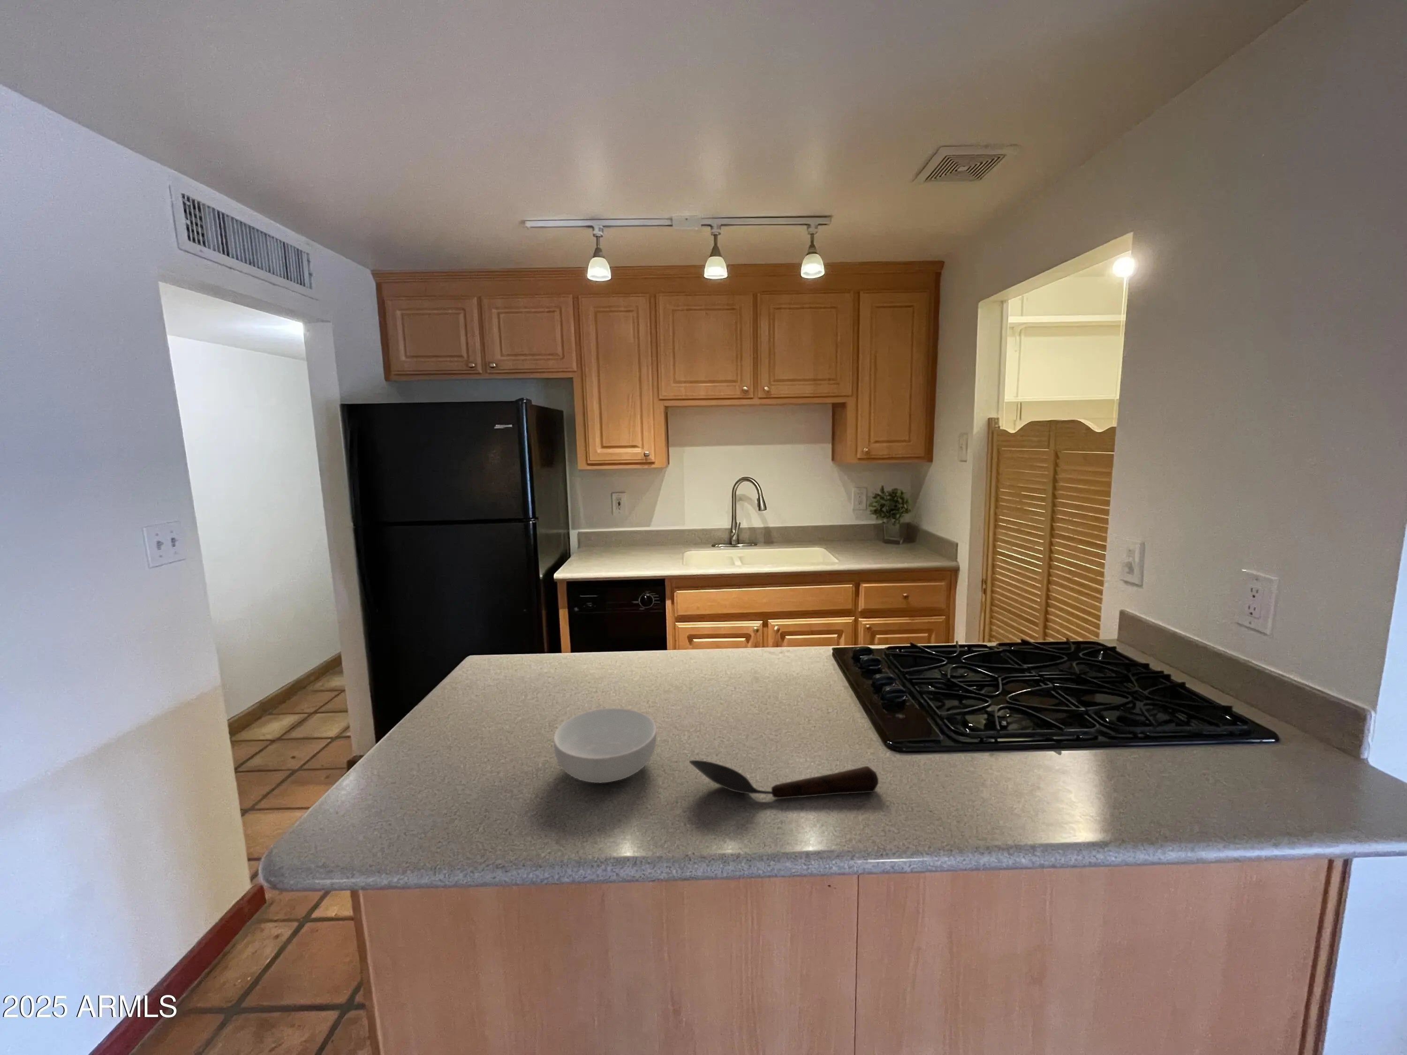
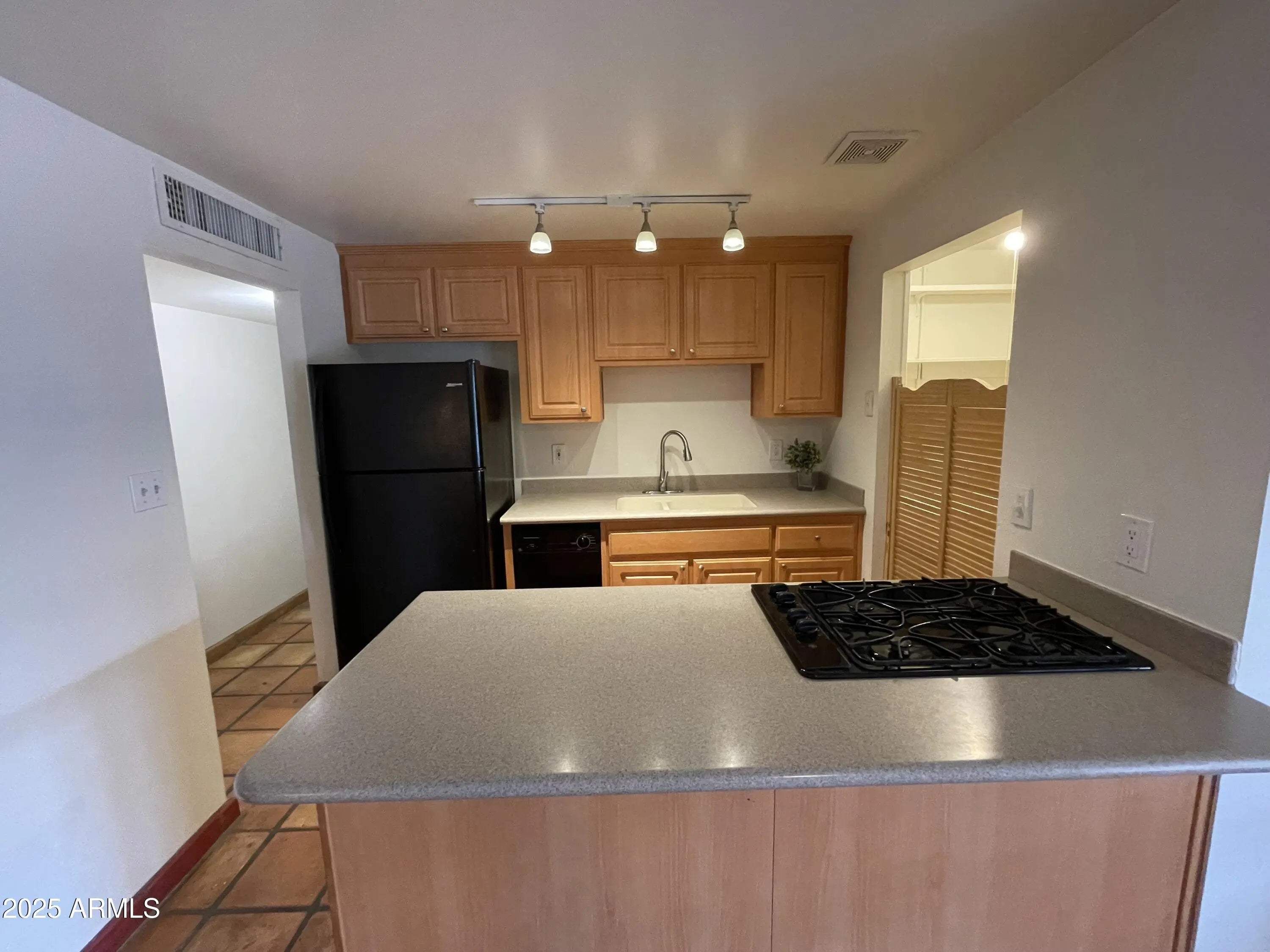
- cereal bowl [553,707,657,783]
- spoon [688,759,879,799]
